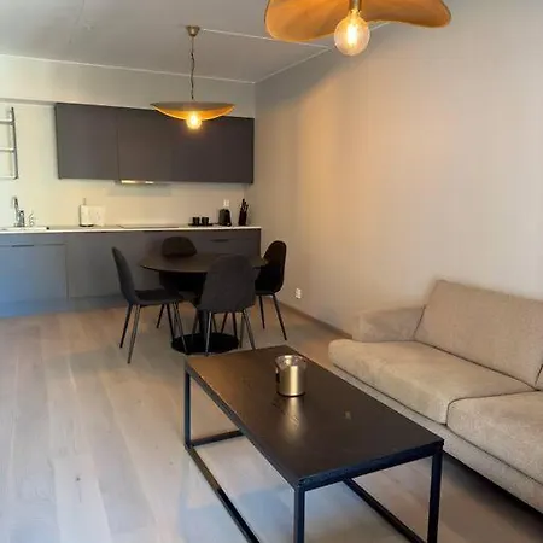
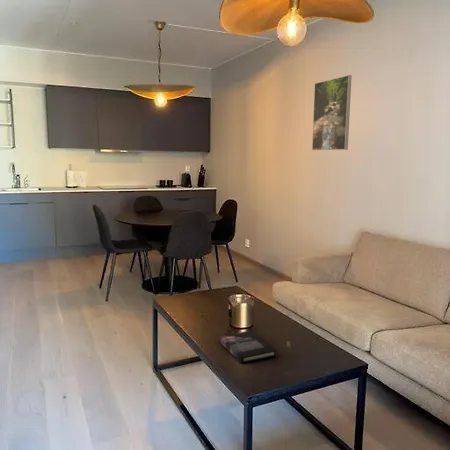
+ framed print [311,74,353,151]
+ book [218,330,277,364]
